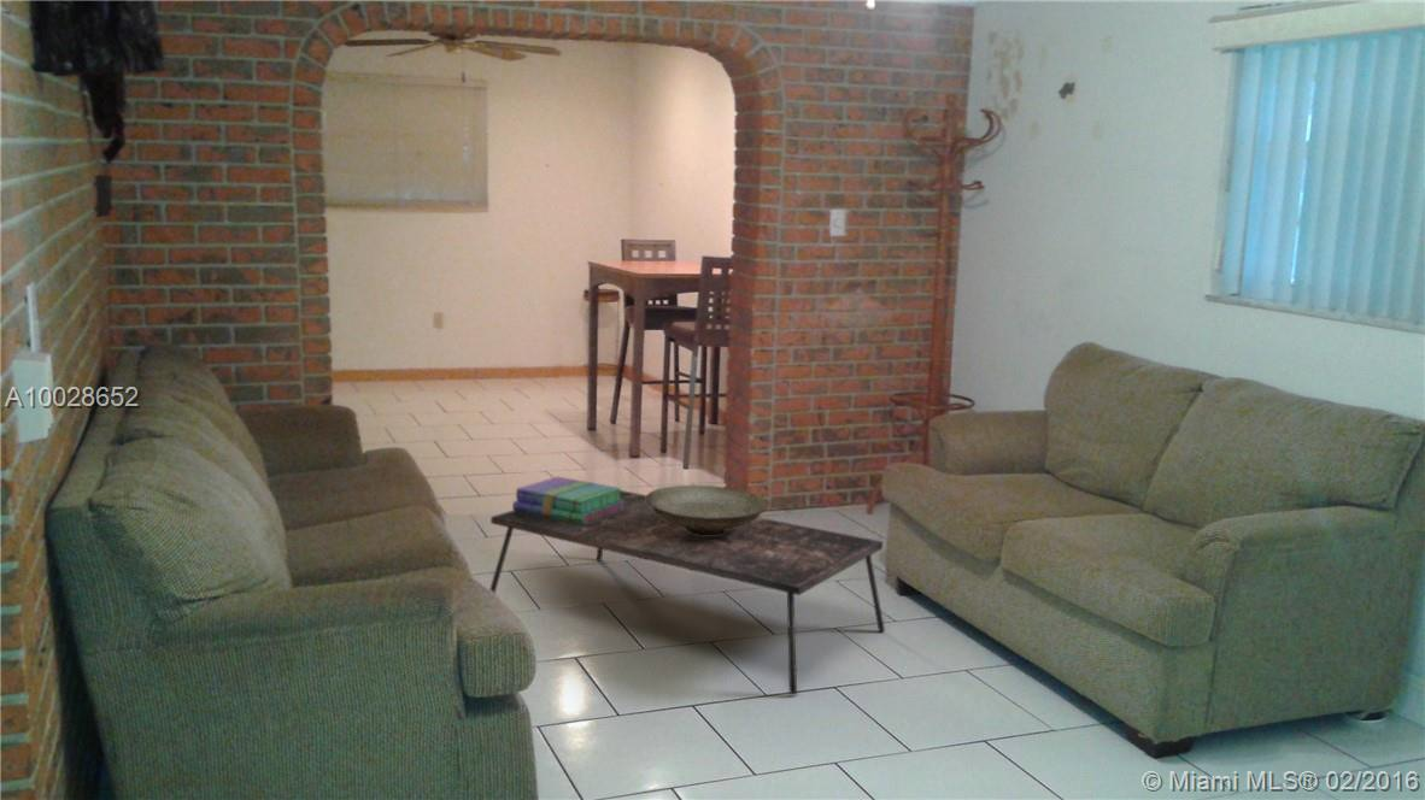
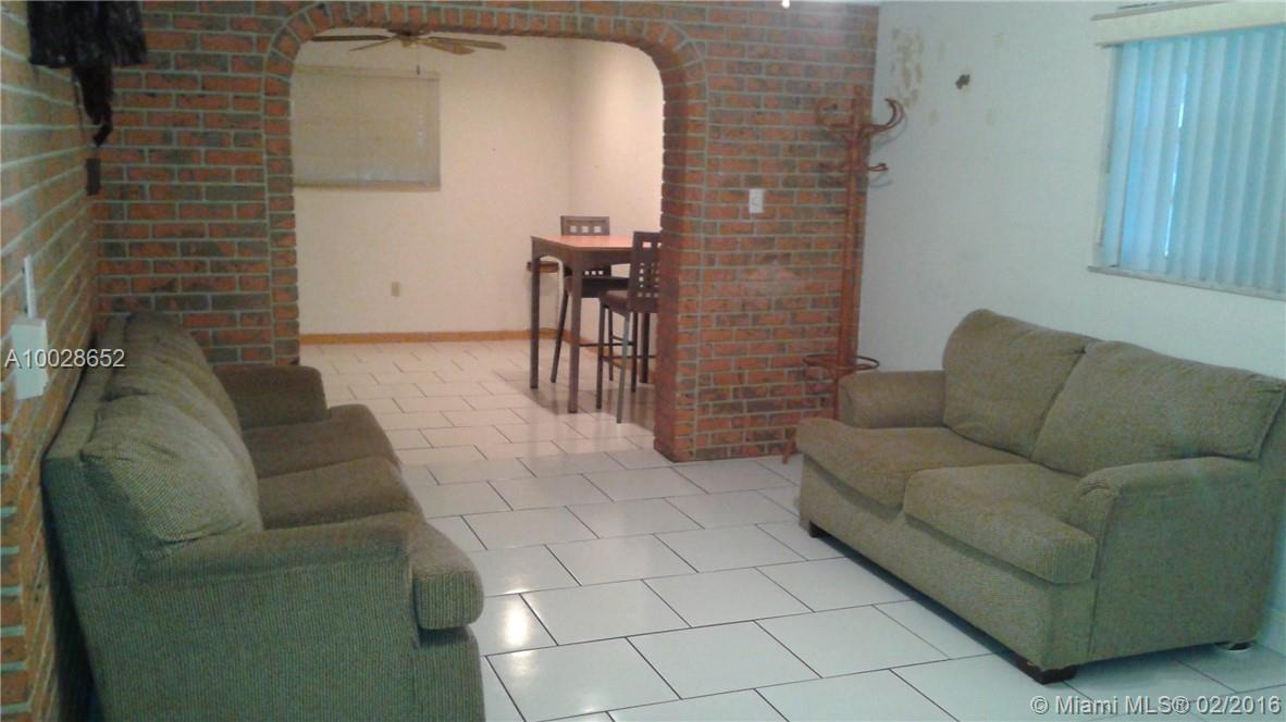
- books [511,475,624,525]
- decorative bowl [646,484,769,535]
- coffee table [488,489,886,695]
